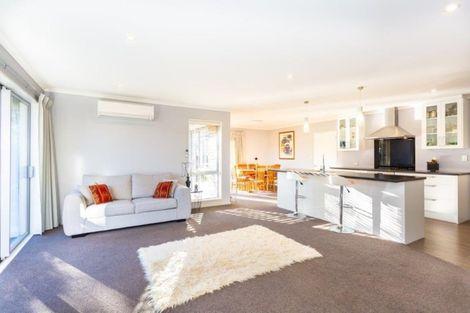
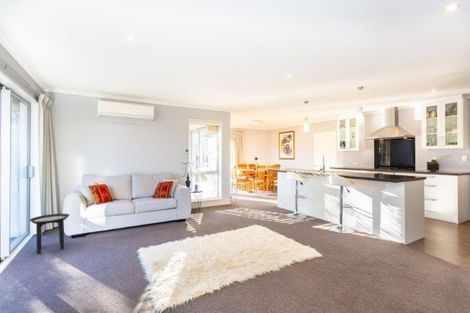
+ side table [29,213,70,255]
